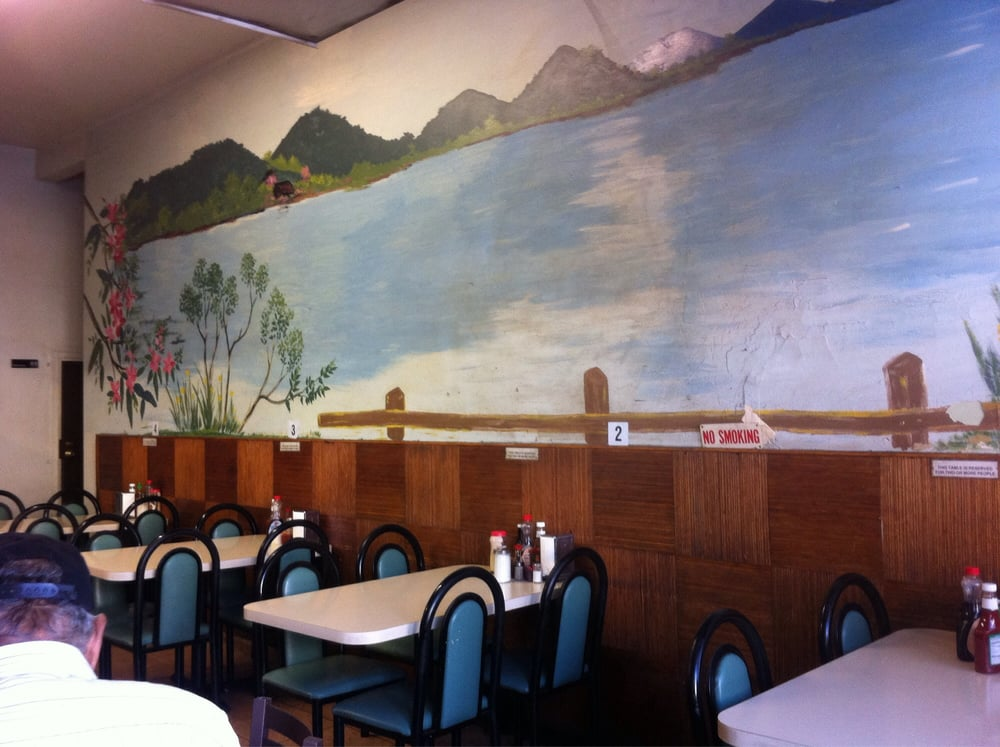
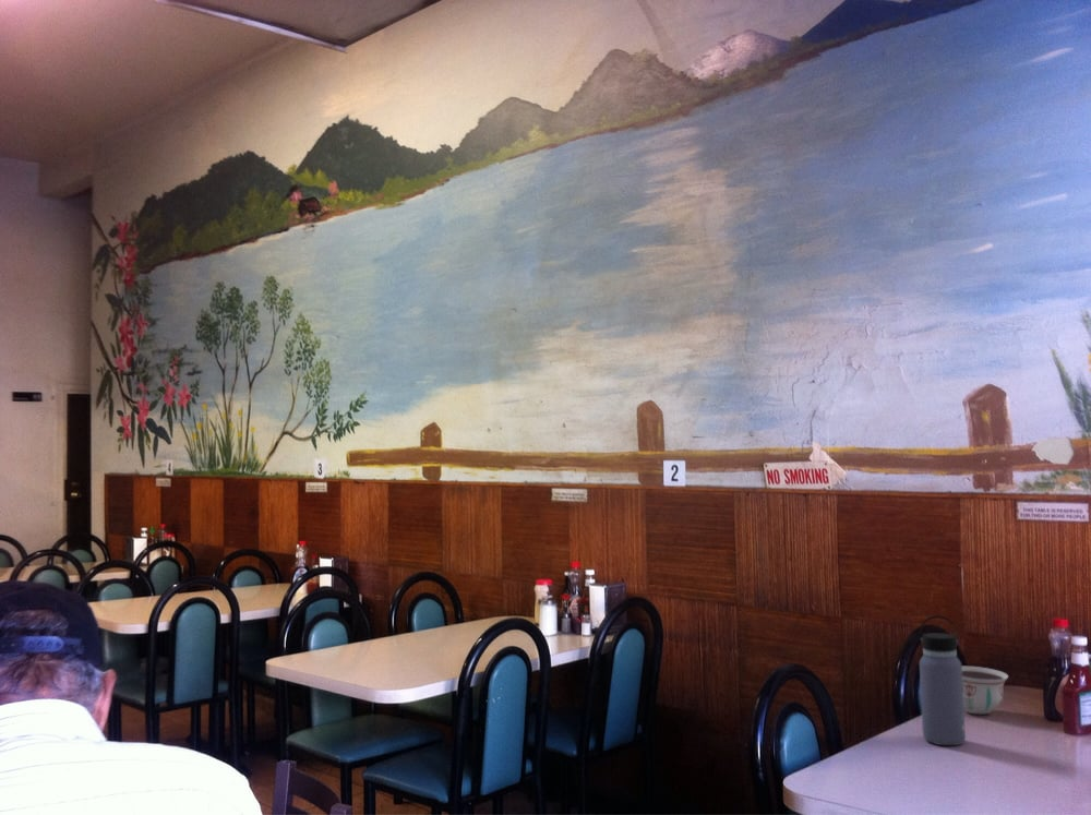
+ bowl [961,666,1009,715]
+ water bottle [919,614,967,746]
